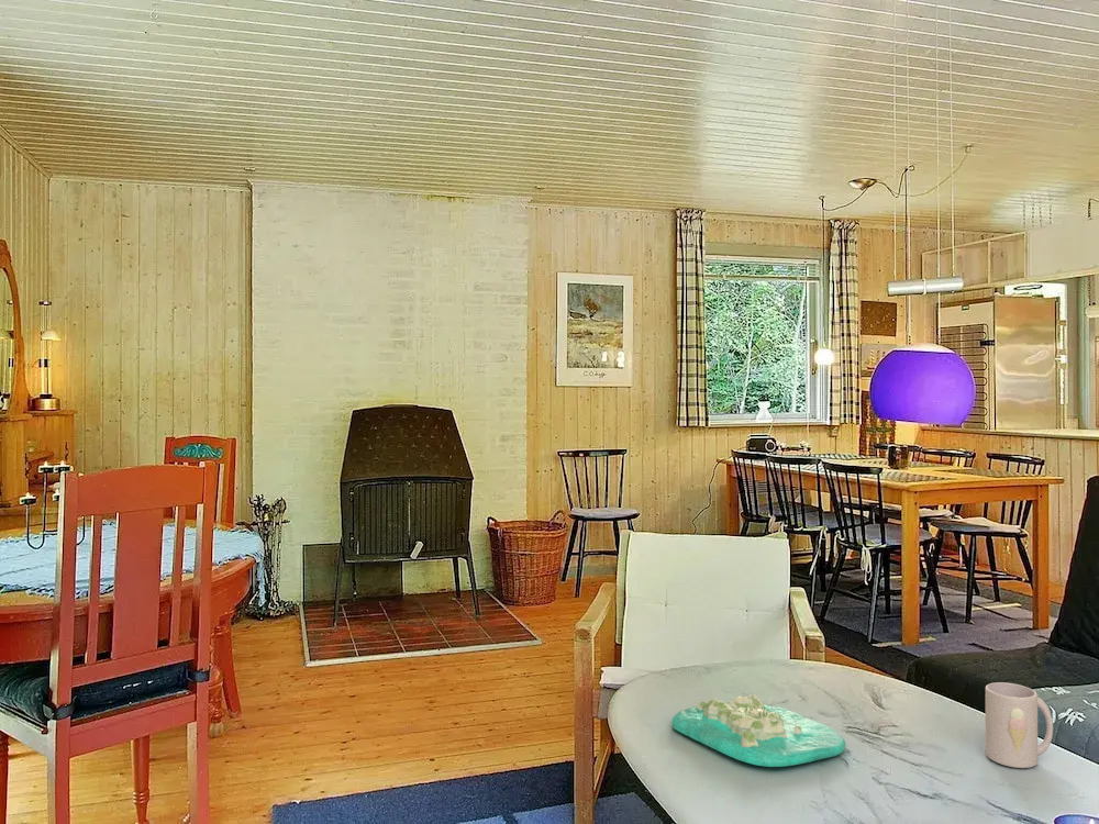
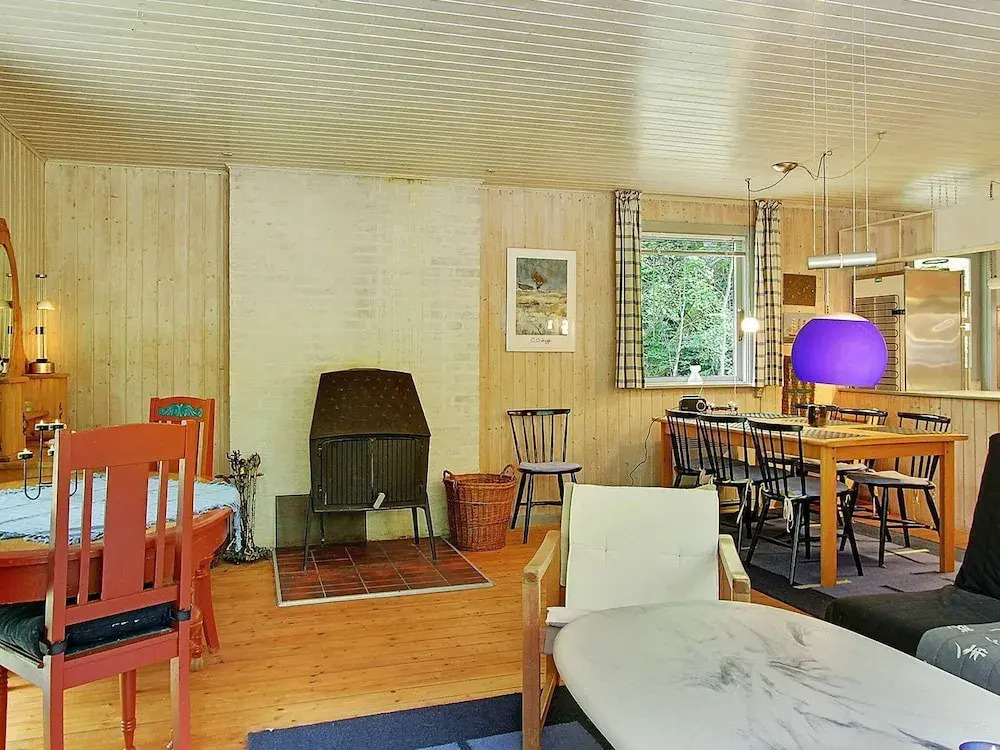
- mug [985,681,1054,769]
- decorative tray [671,681,846,768]
